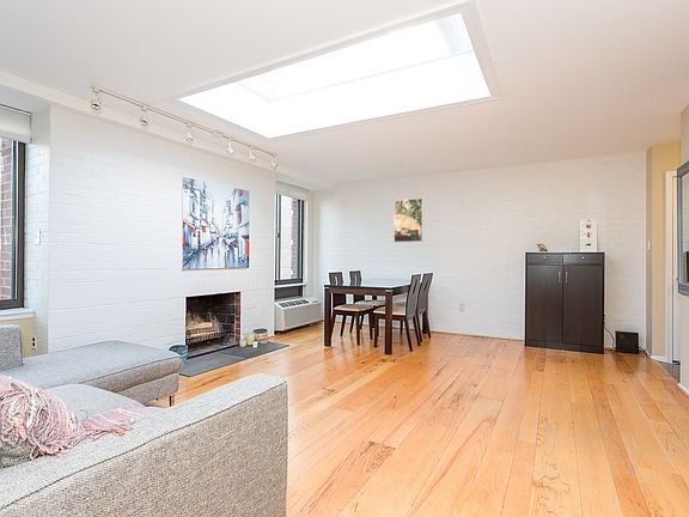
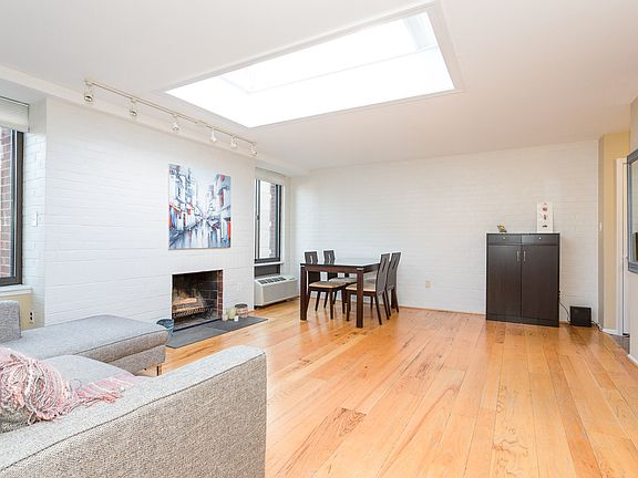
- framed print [392,197,425,243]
